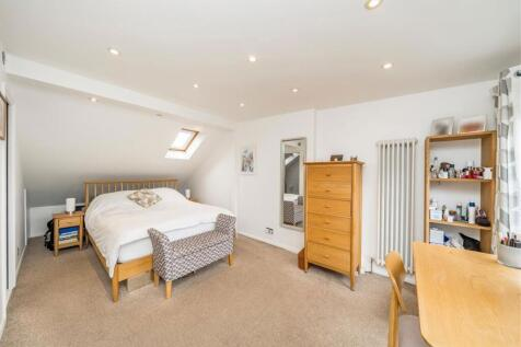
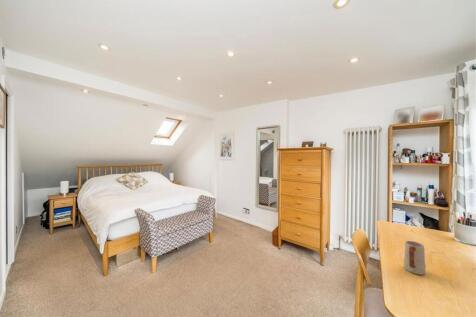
+ mug [403,240,427,276]
